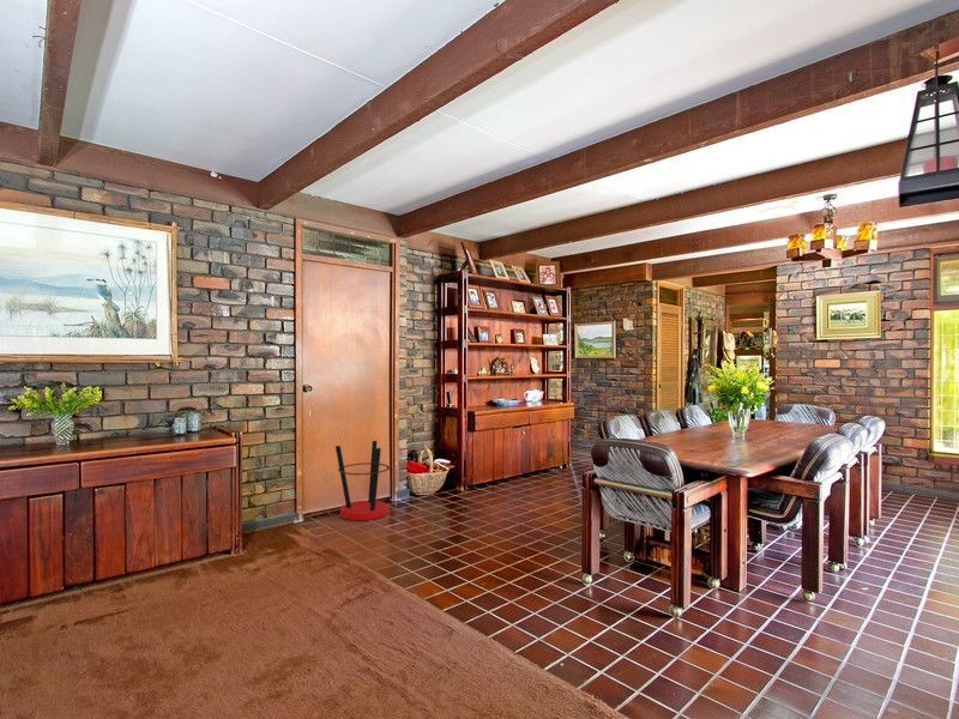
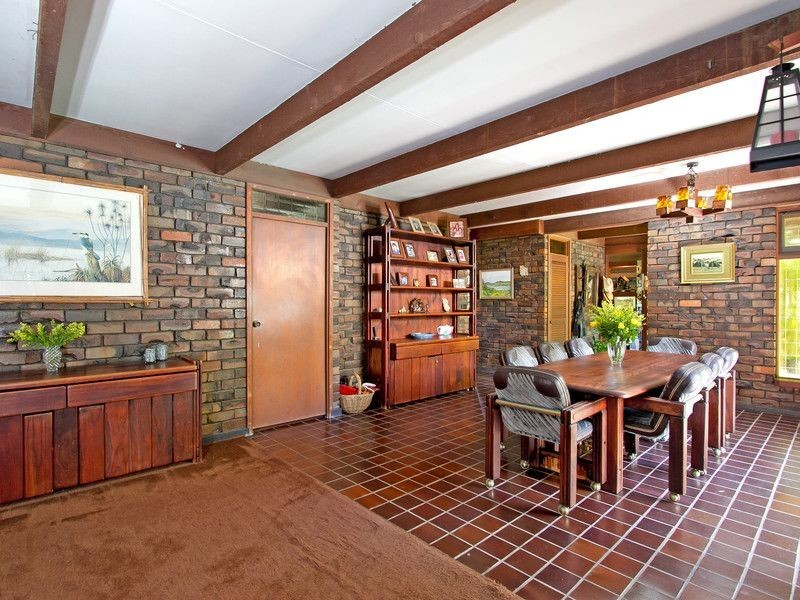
- umbrella stand [334,440,391,521]
